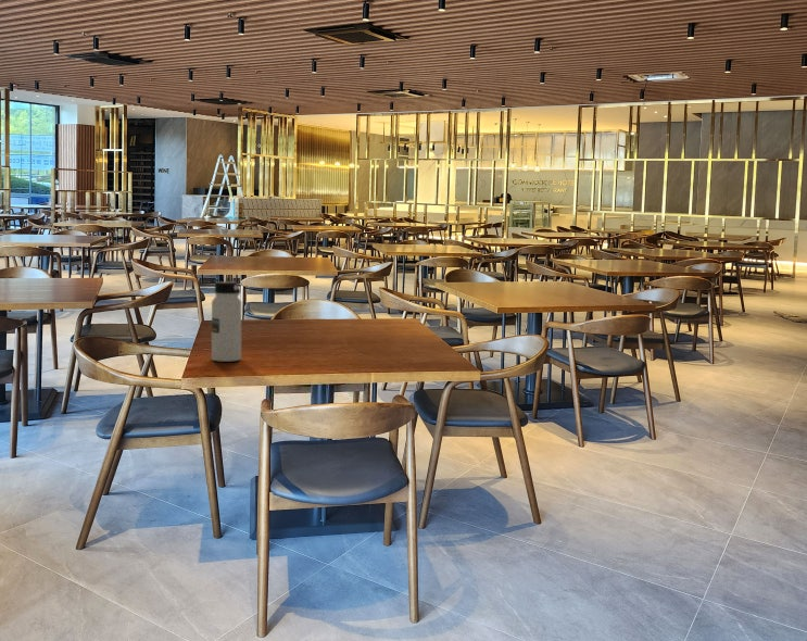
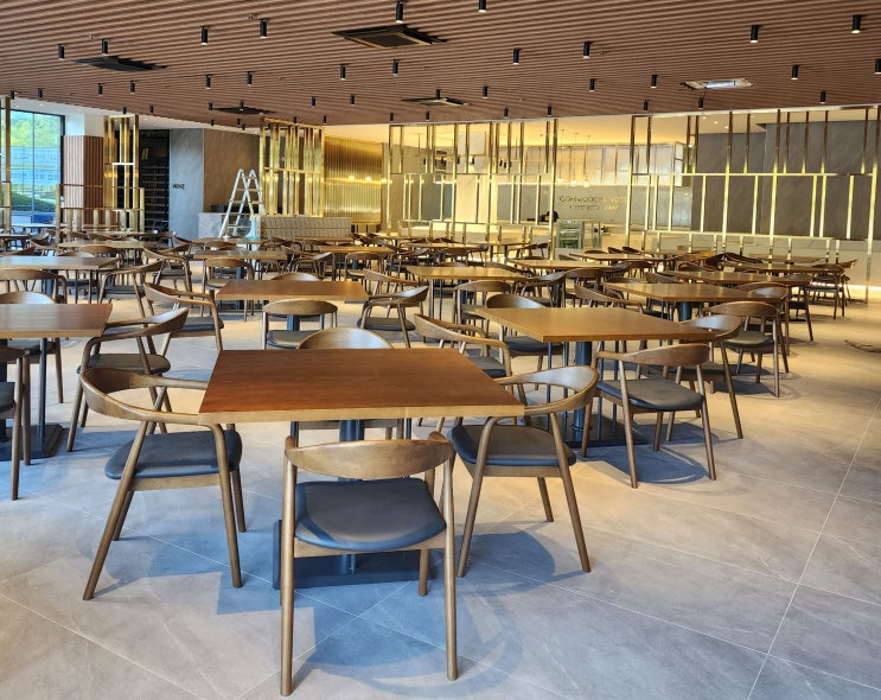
- water bottle [211,280,242,363]
